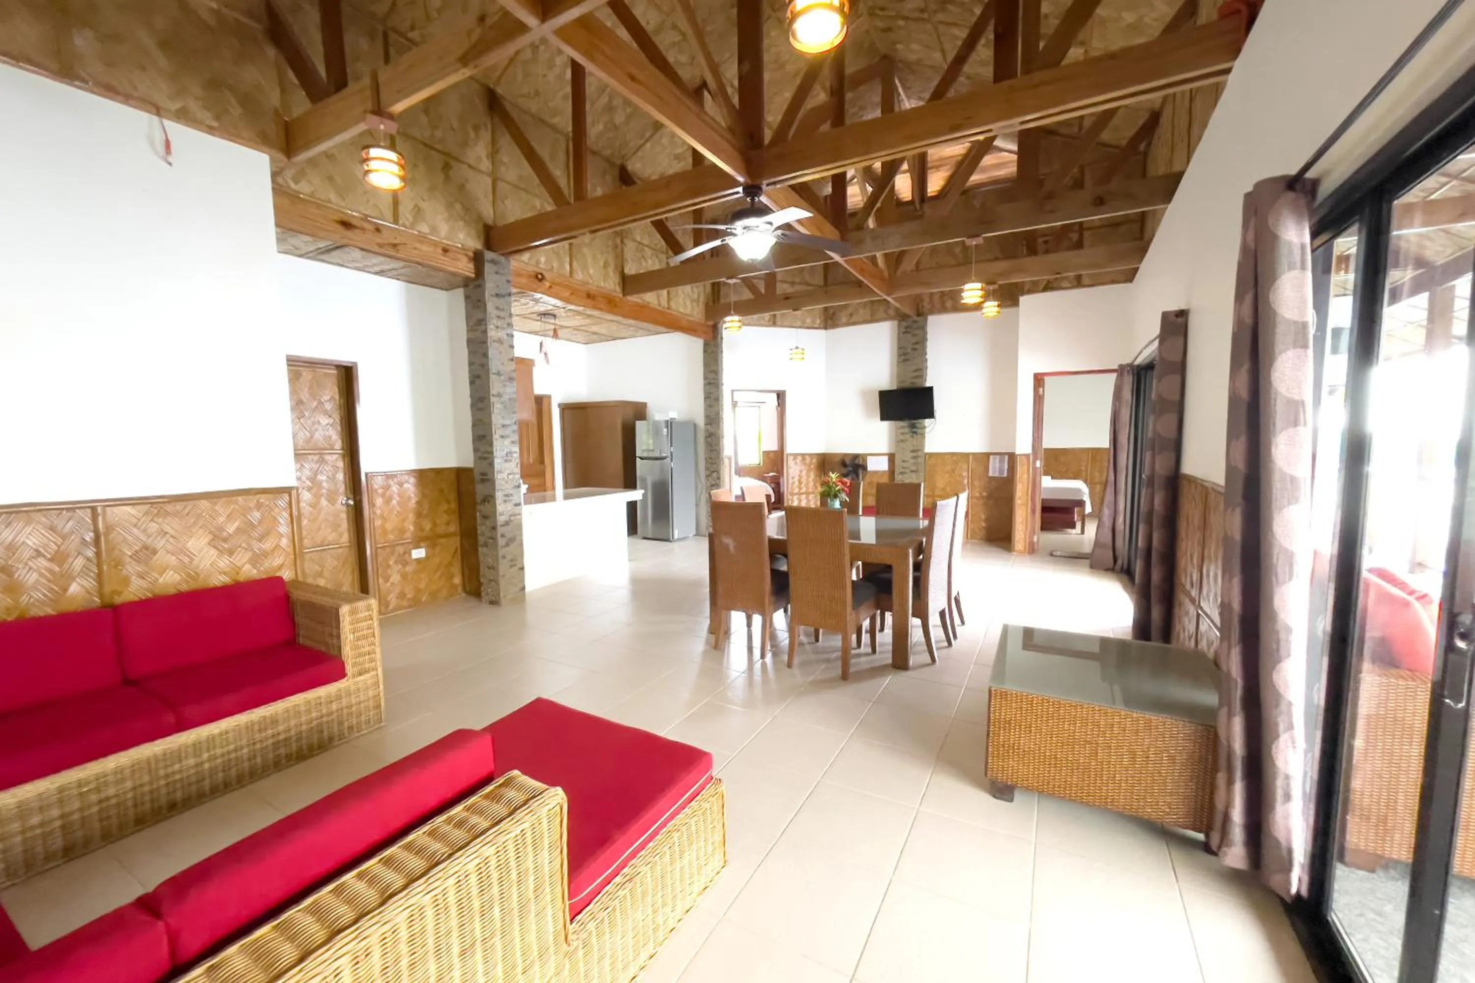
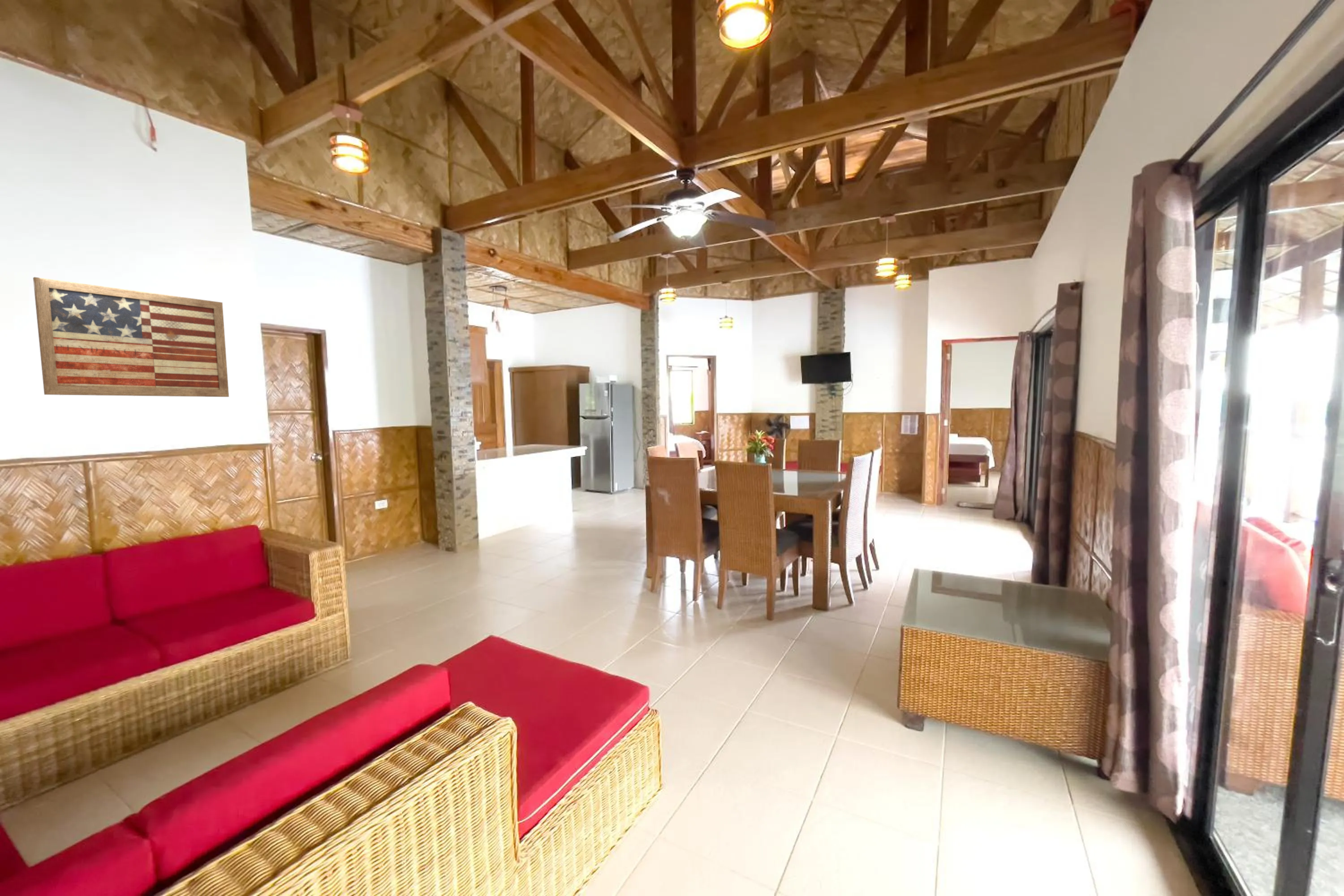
+ wall art [33,276,229,397]
